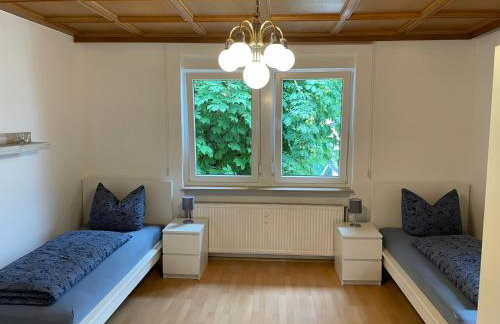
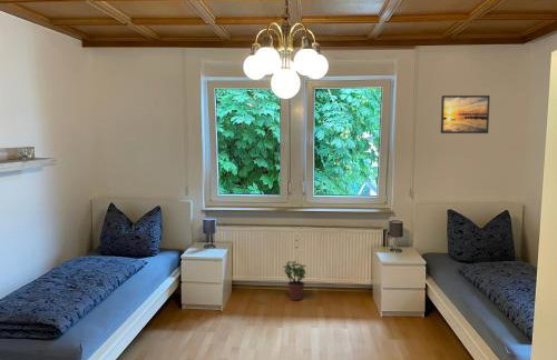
+ potted plant [282,260,307,301]
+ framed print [440,94,490,134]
